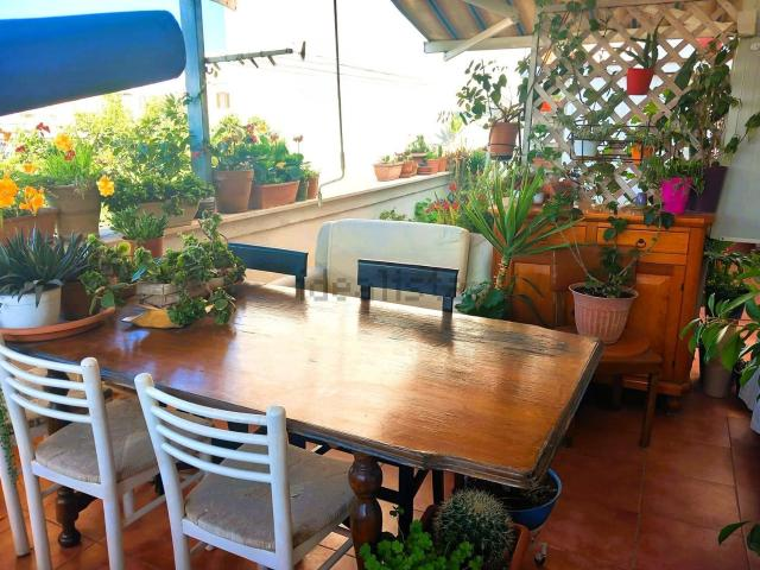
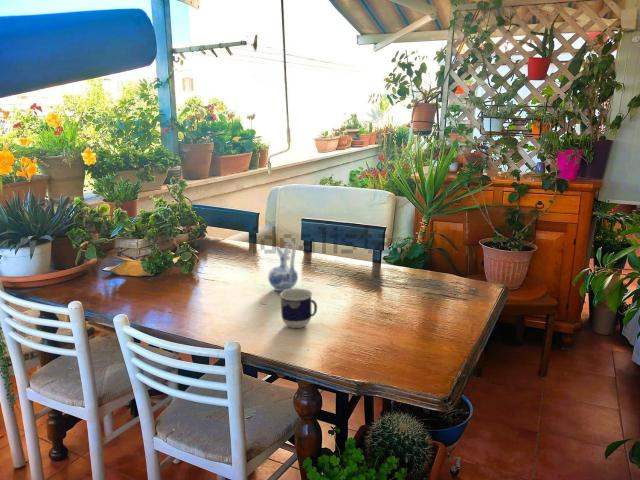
+ ceramic pitcher [267,241,299,292]
+ cup [279,288,318,329]
